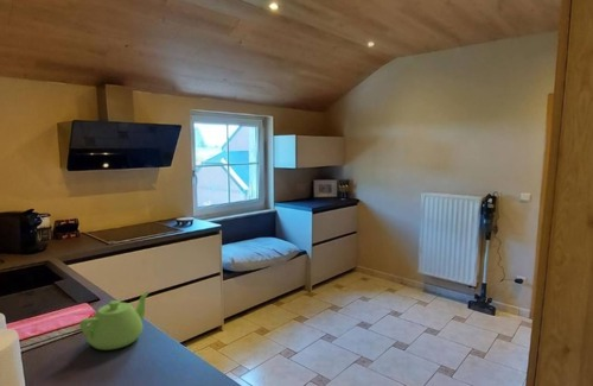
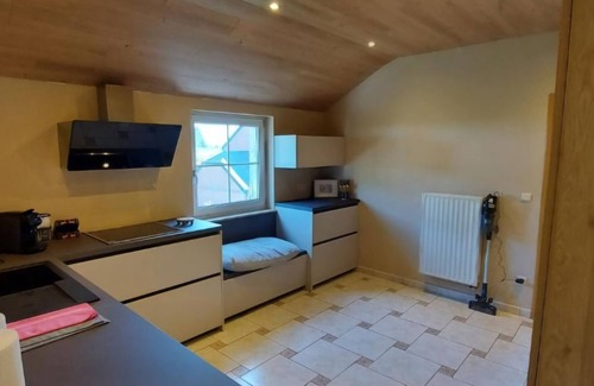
- teapot [78,291,151,352]
